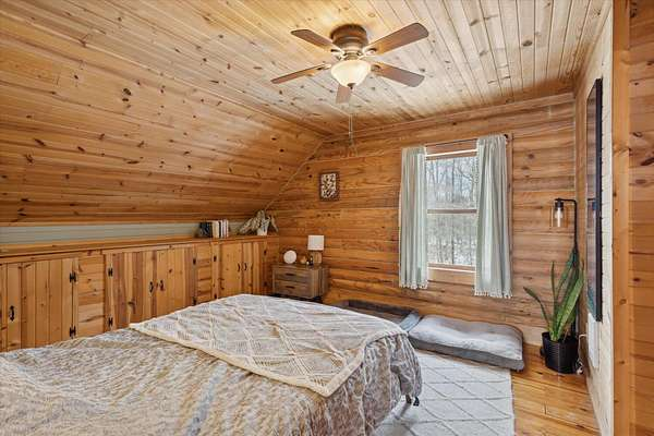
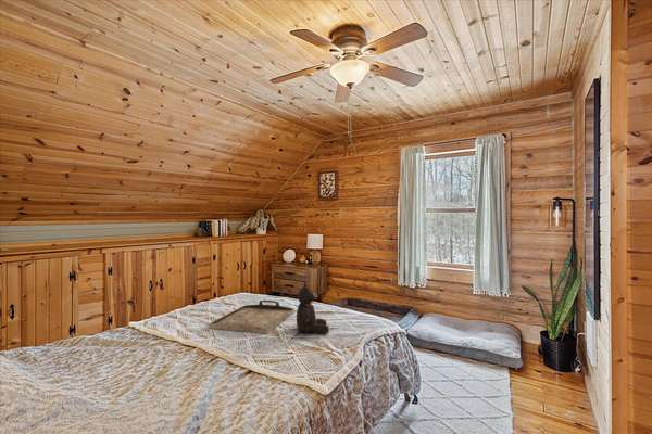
+ serving tray [208,299,296,334]
+ teddy bear [296,280,330,334]
